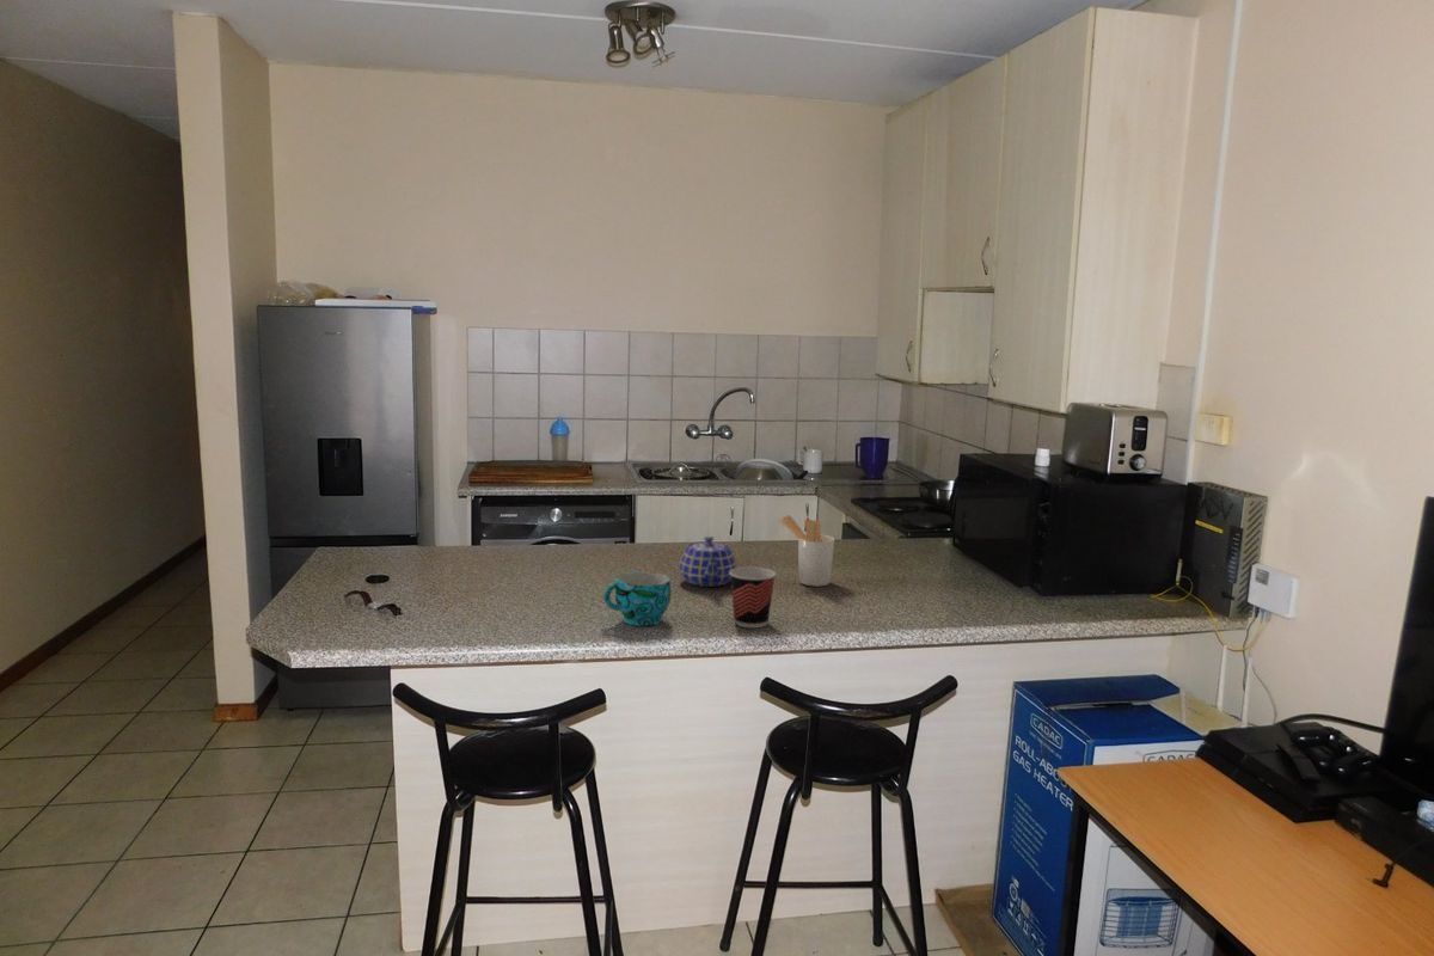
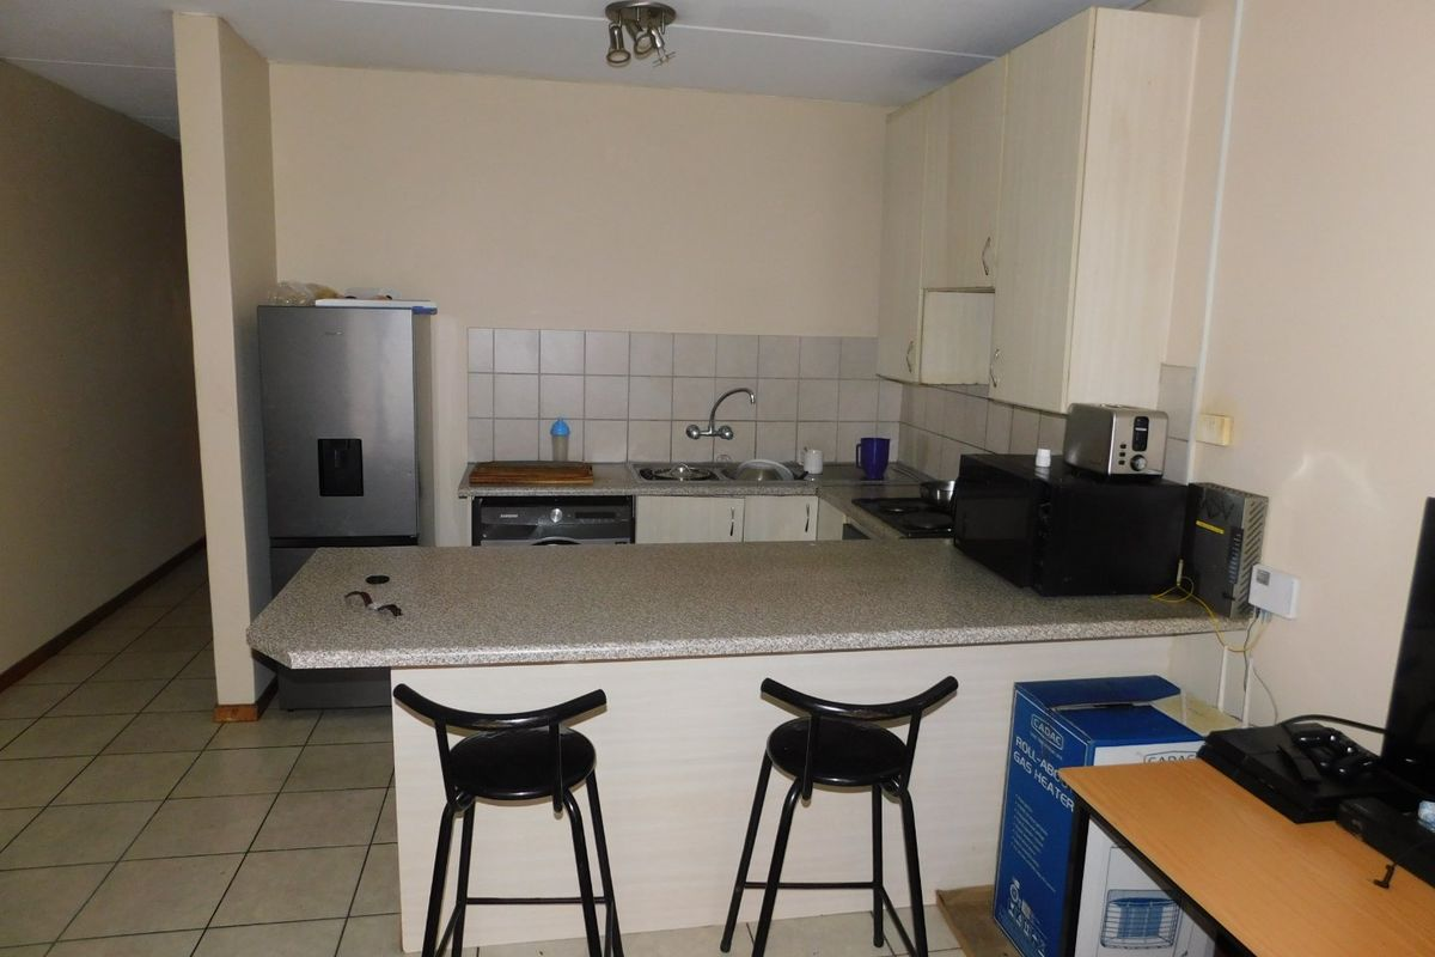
- cup [602,570,673,627]
- utensil holder [779,514,835,587]
- teapot [678,535,739,588]
- cup [730,565,777,629]
